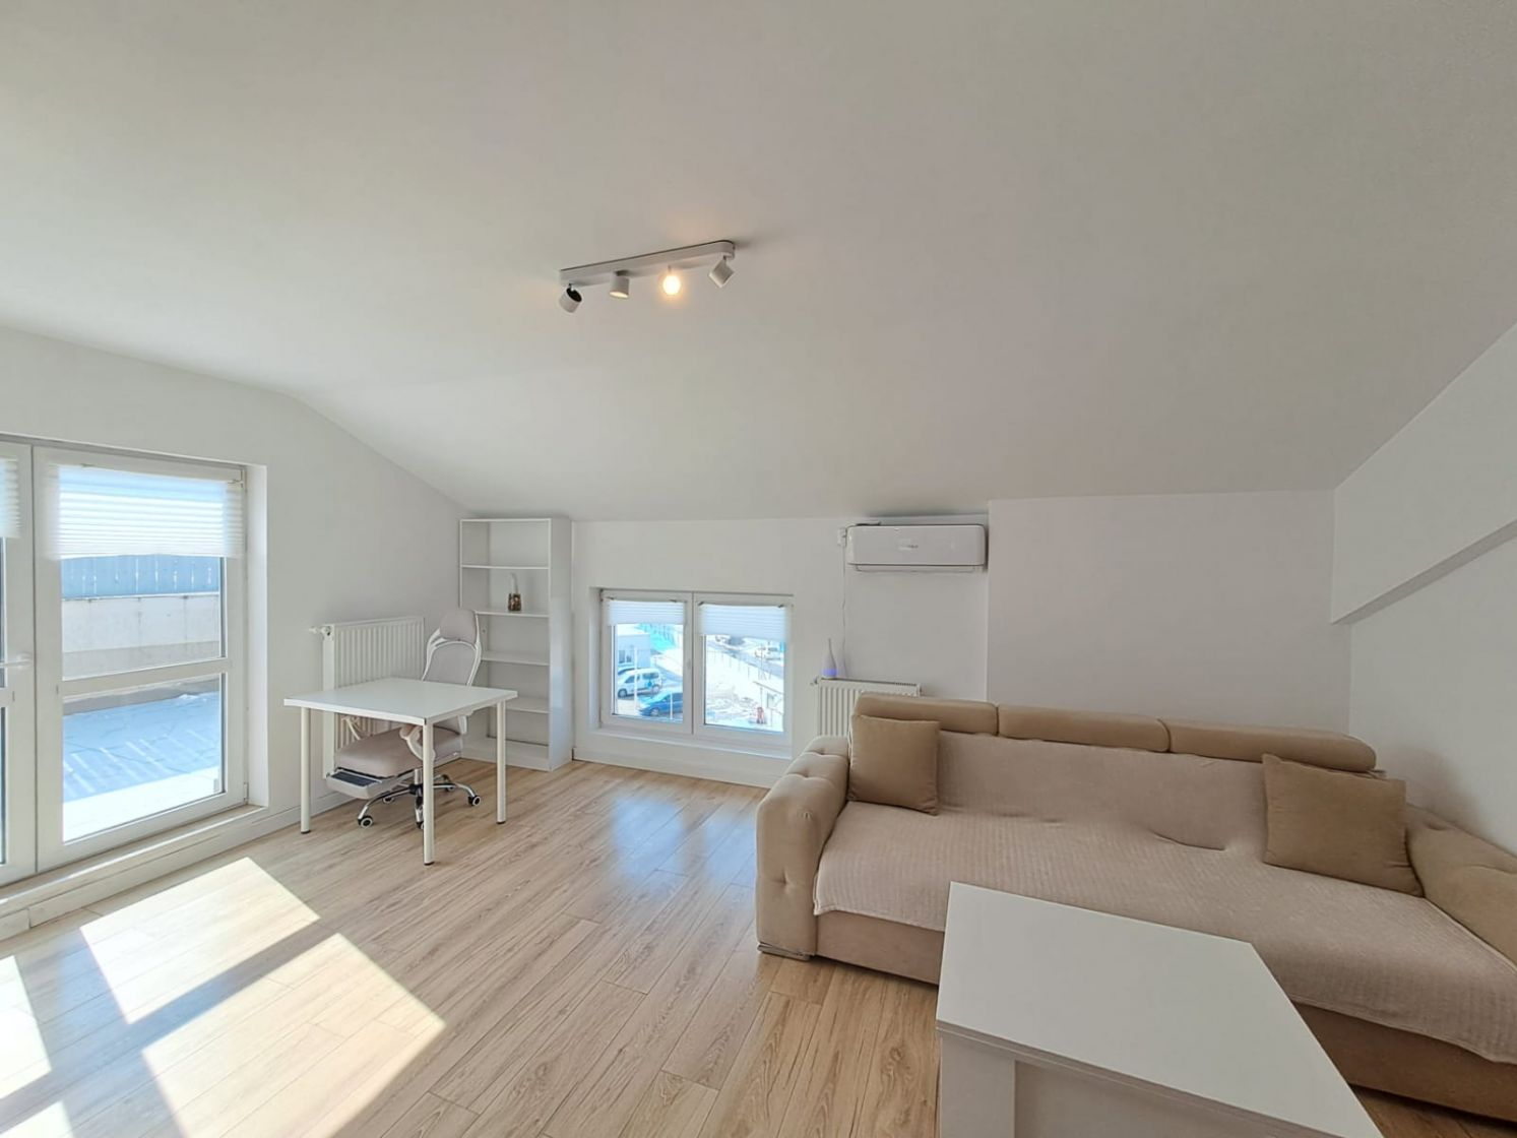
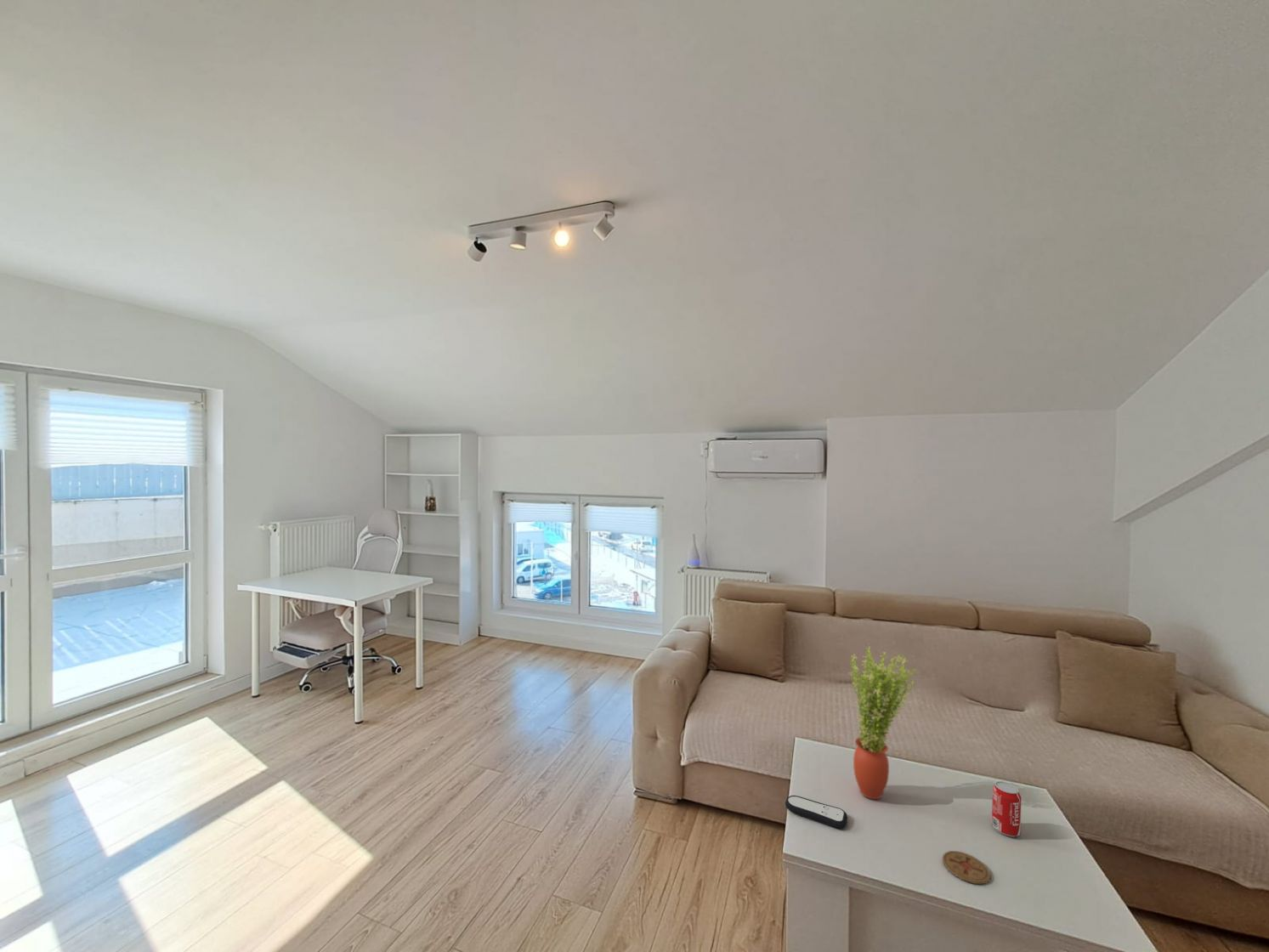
+ potted plant [848,646,918,800]
+ beverage can [991,780,1022,837]
+ coaster [942,850,991,885]
+ remote control [785,795,848,830]
